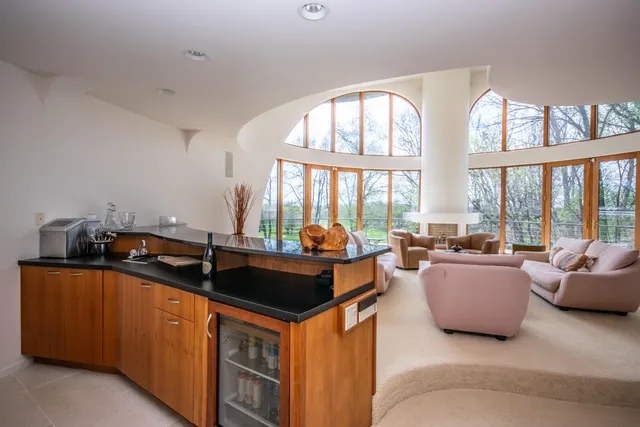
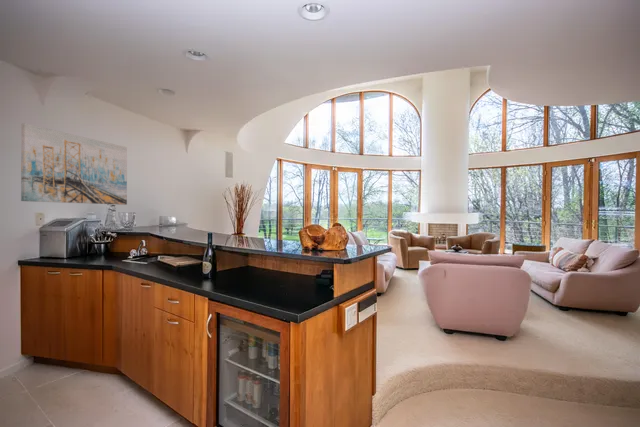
+ wall art [20,122,128,206]
